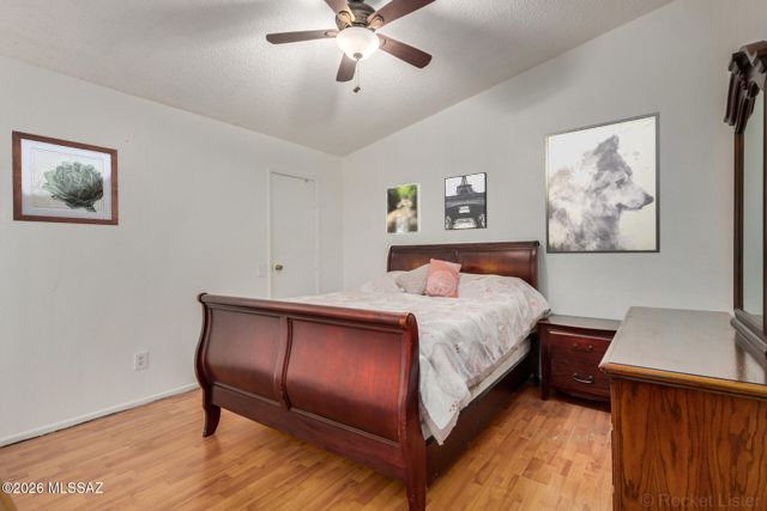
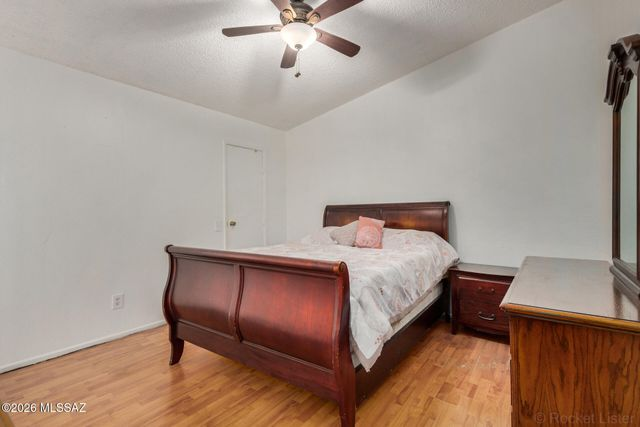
- wall art [11,129,120,226]
- wall art [443,171,488,231]
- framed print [385,182,422,236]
- wall art [544,111,662,255]
